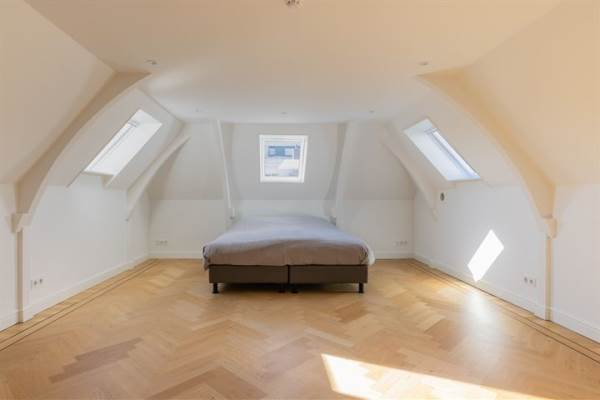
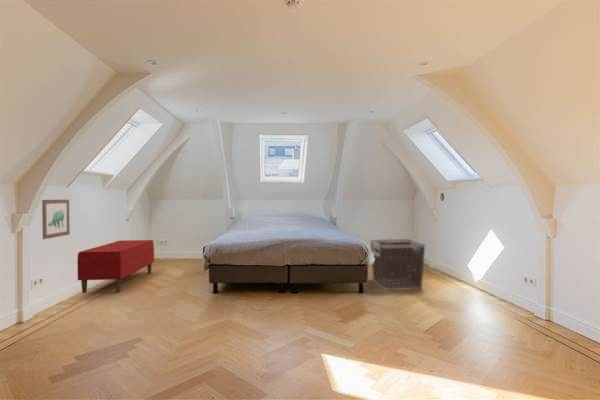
+ clothes hamper [369,238,426,291]
+ bench [76,239,155,294]
+ wall art [41,198,71,240]
